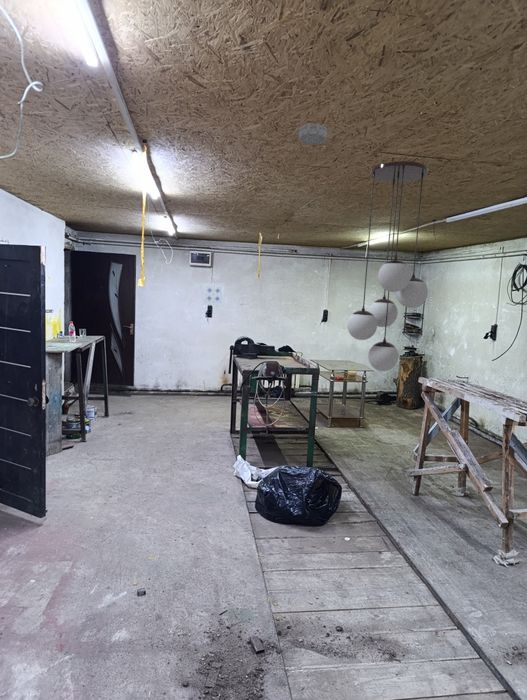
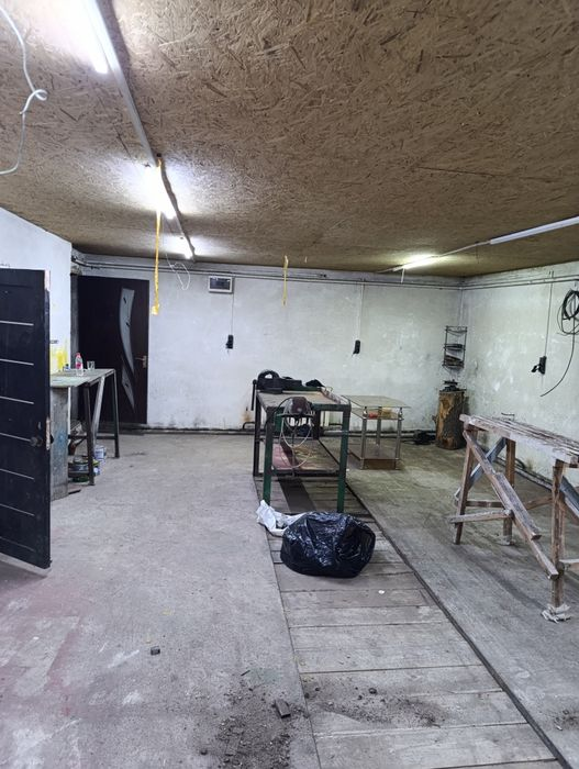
- light fixture [346,160,429,372]
- smoke detector [298,122,328,146]
- wall art [201,282,226,307]
